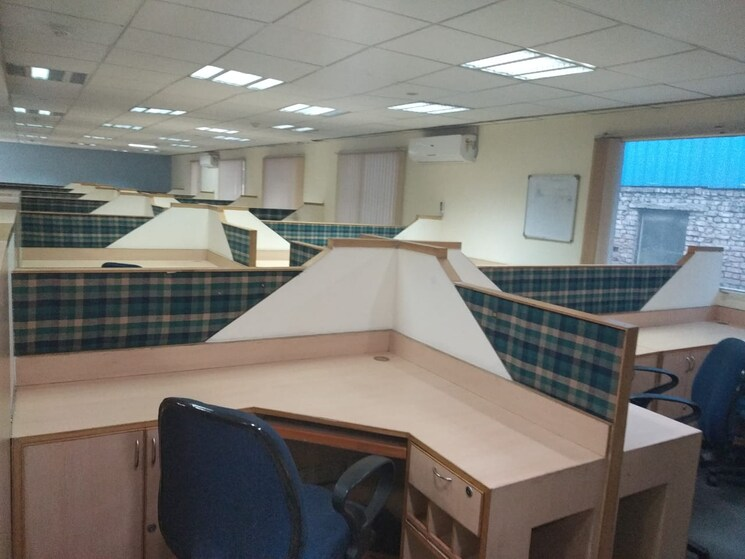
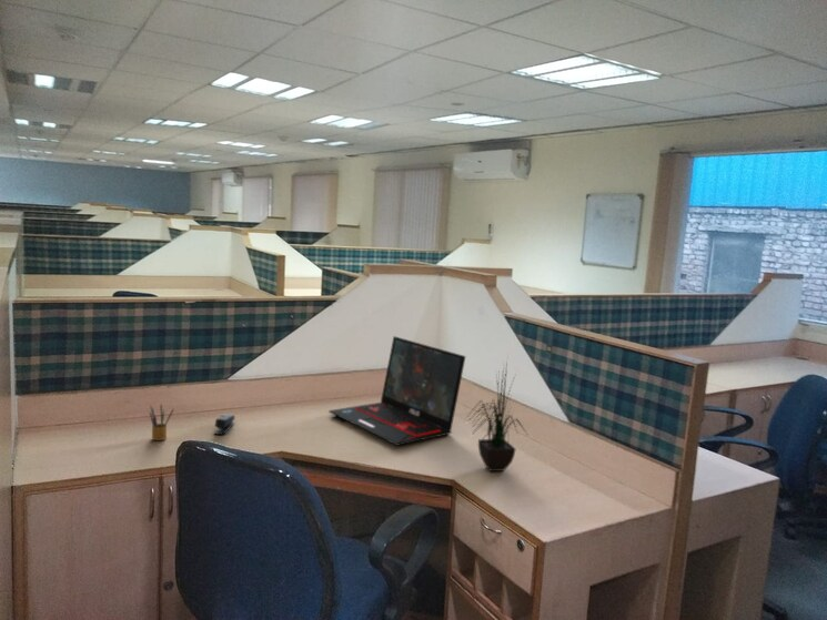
+ stapler [213,413,236,436]
+ pencil box [148,403,175,441]
+ potted plant [464,354,528,472]
+ laptop [327,335,467,447]
